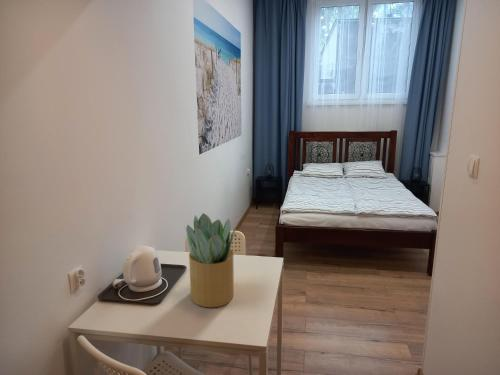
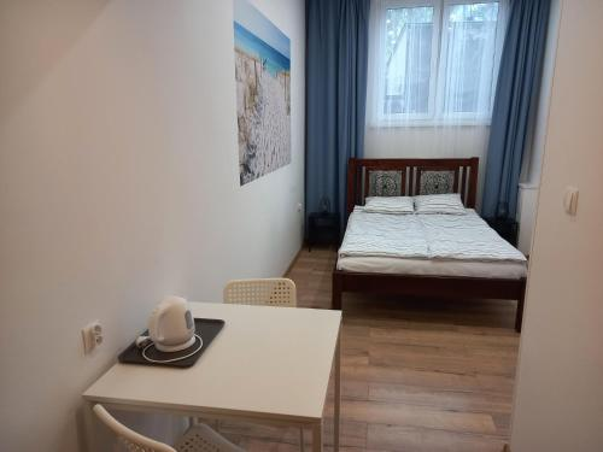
- potted plant [184,212,237,308]
